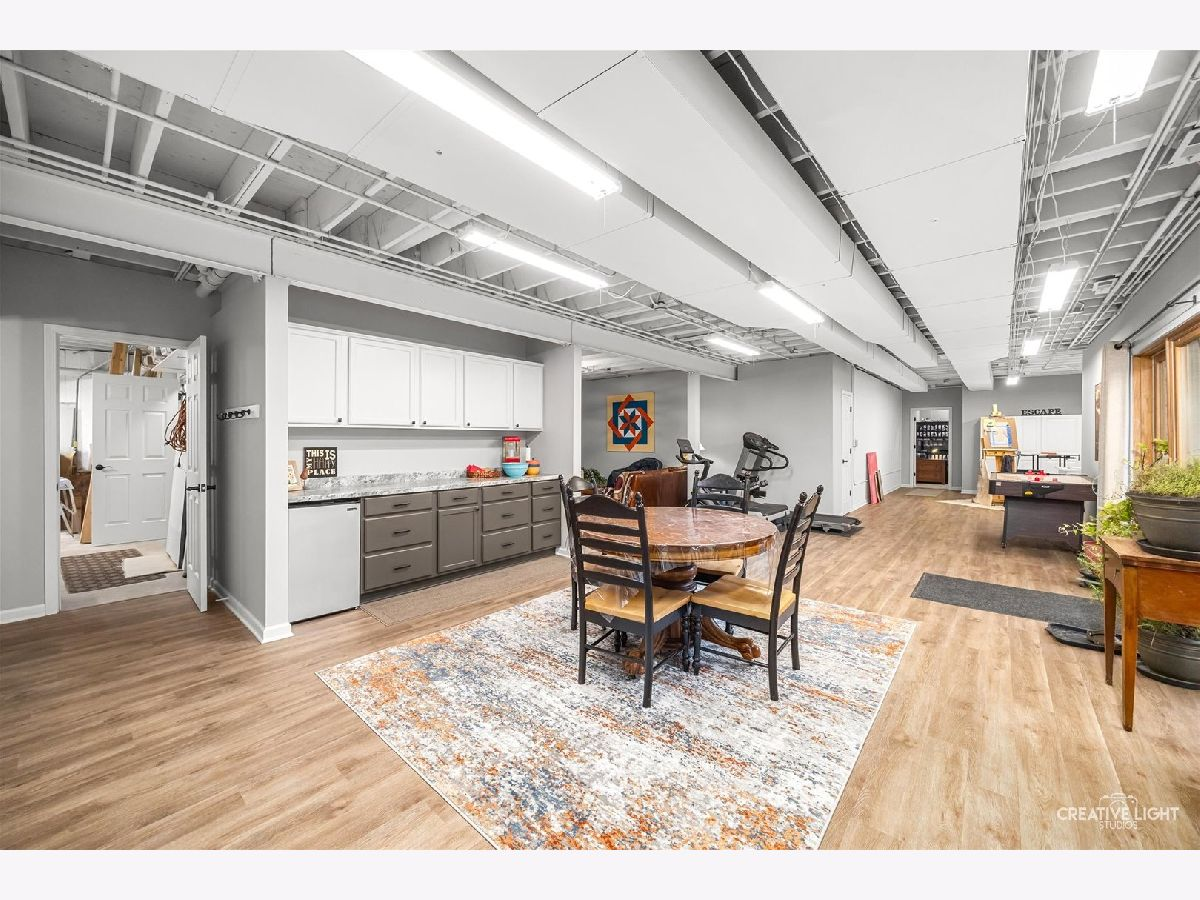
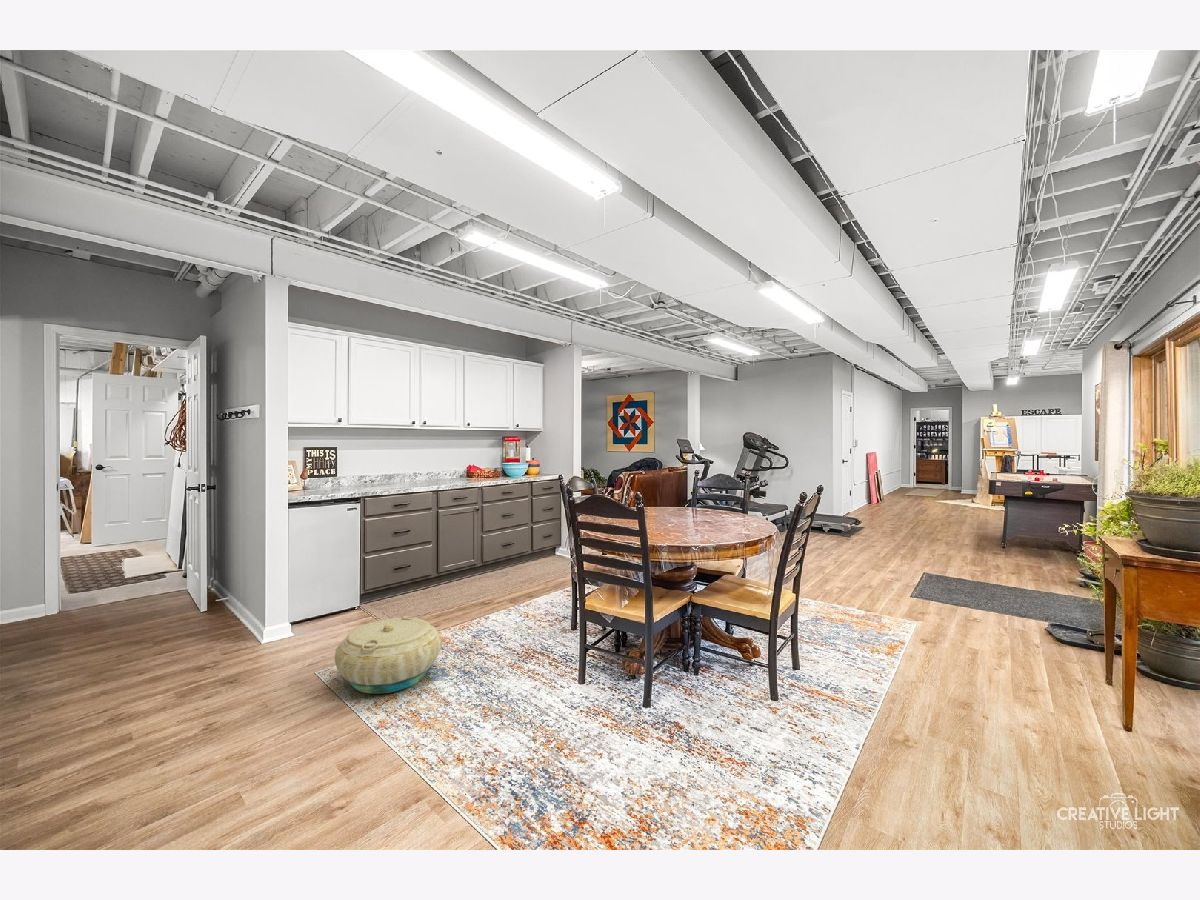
+ basket [334,615,443,695]
